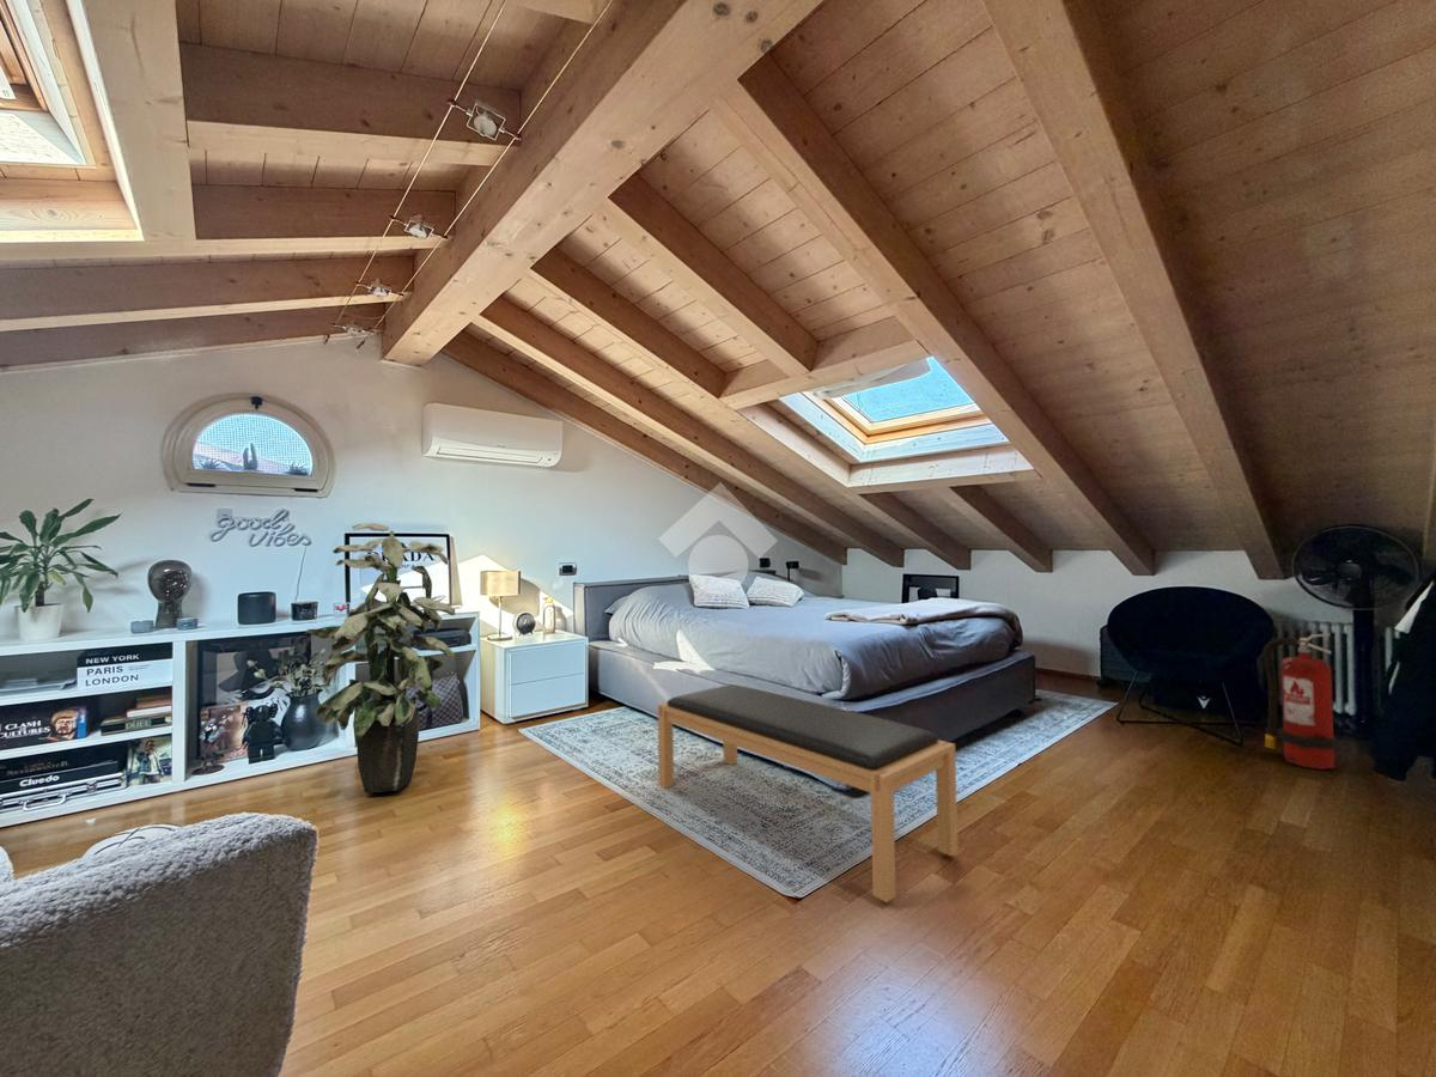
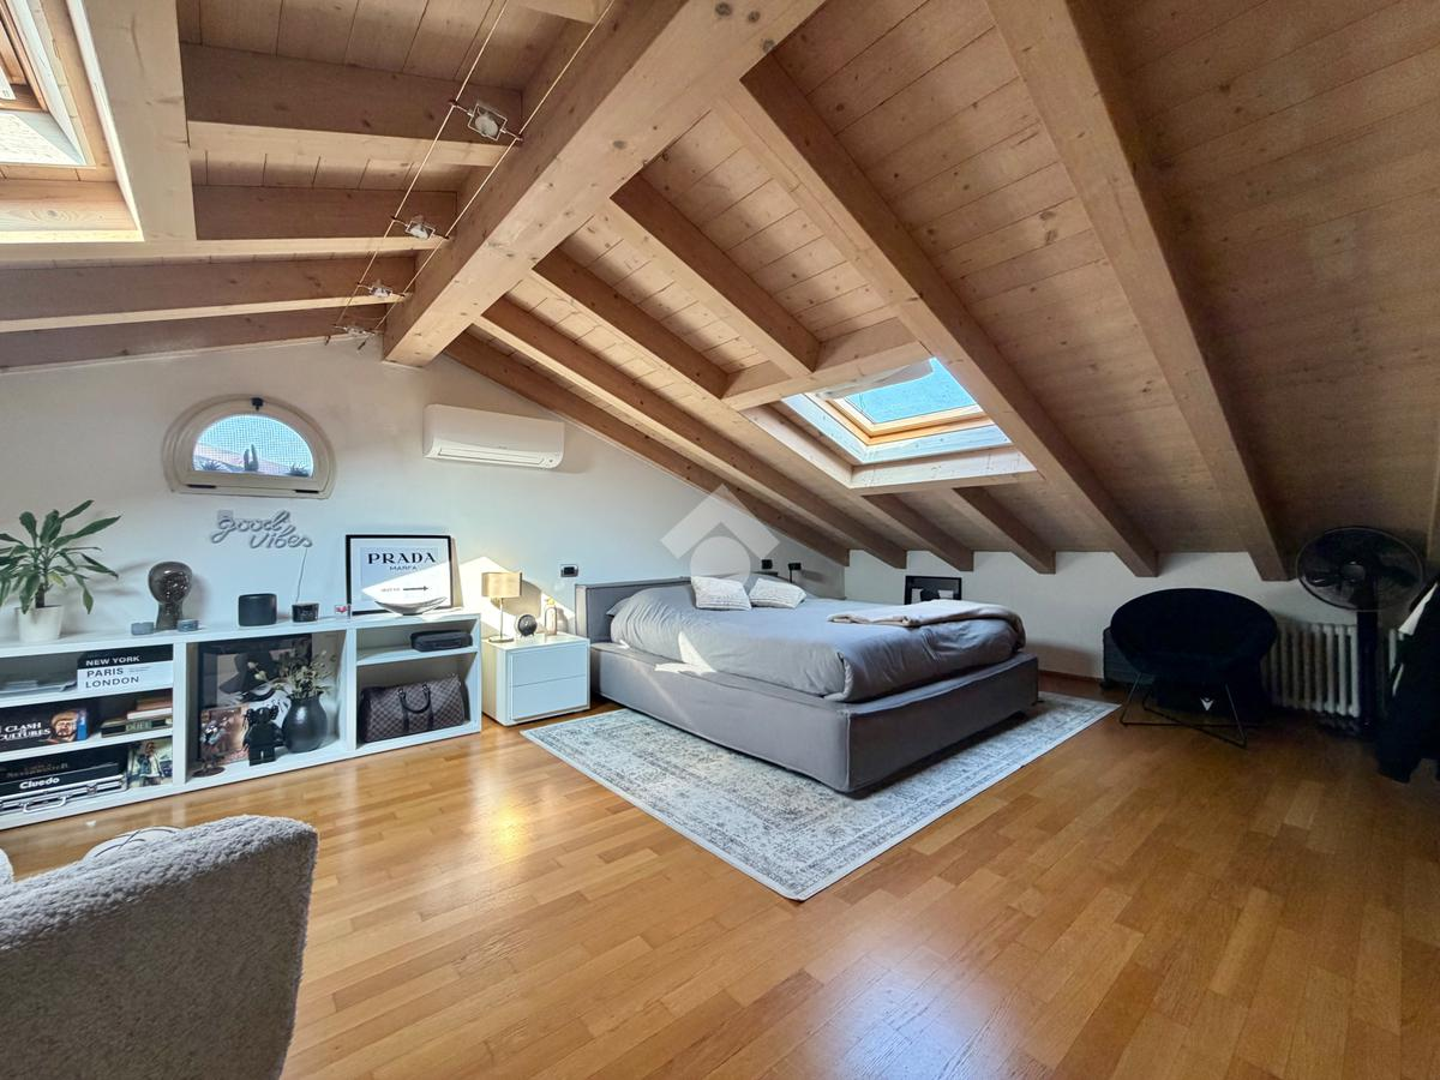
- indoor plant [304,522,456,795]
- bench [657,683,959,903]
- fire extinguisher [1261,632,1339,771]
